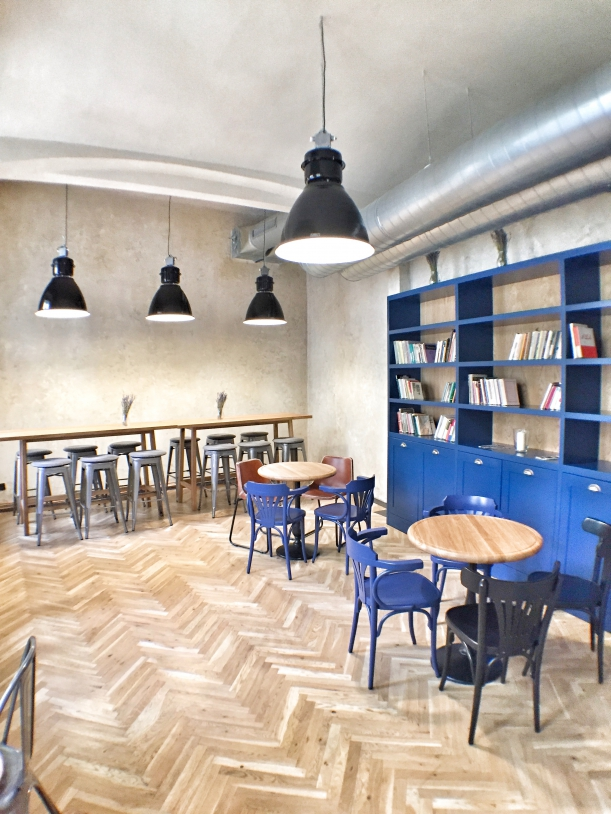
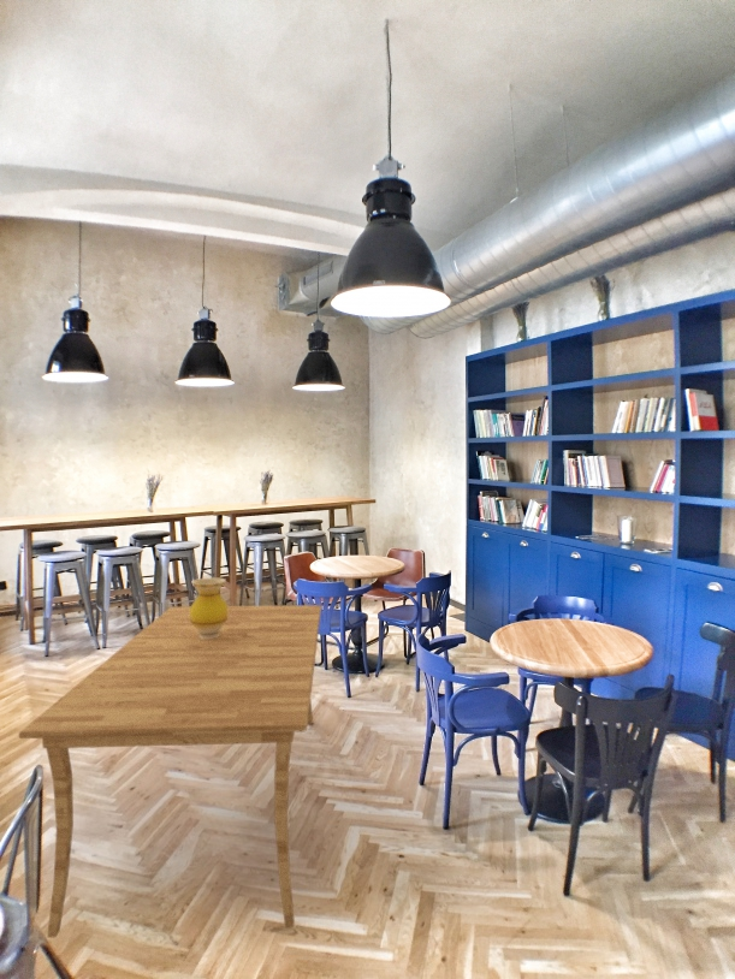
+ vase [190,576,229,639]
+ dining table [18,604,322,939]
